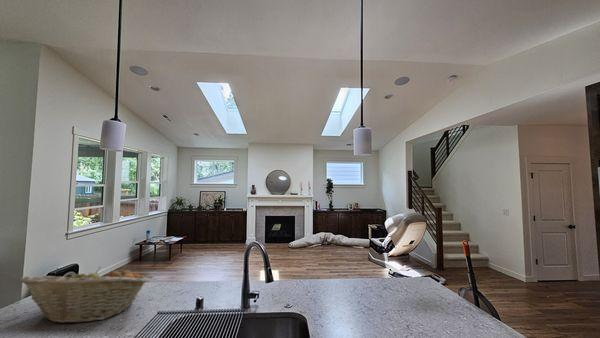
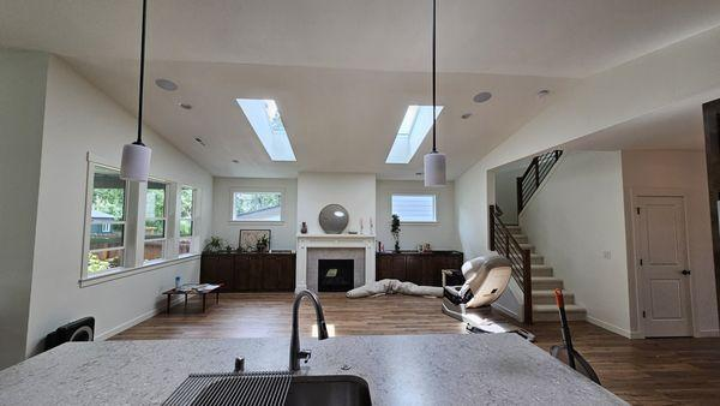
- fruit basket [18,267,149,325]
